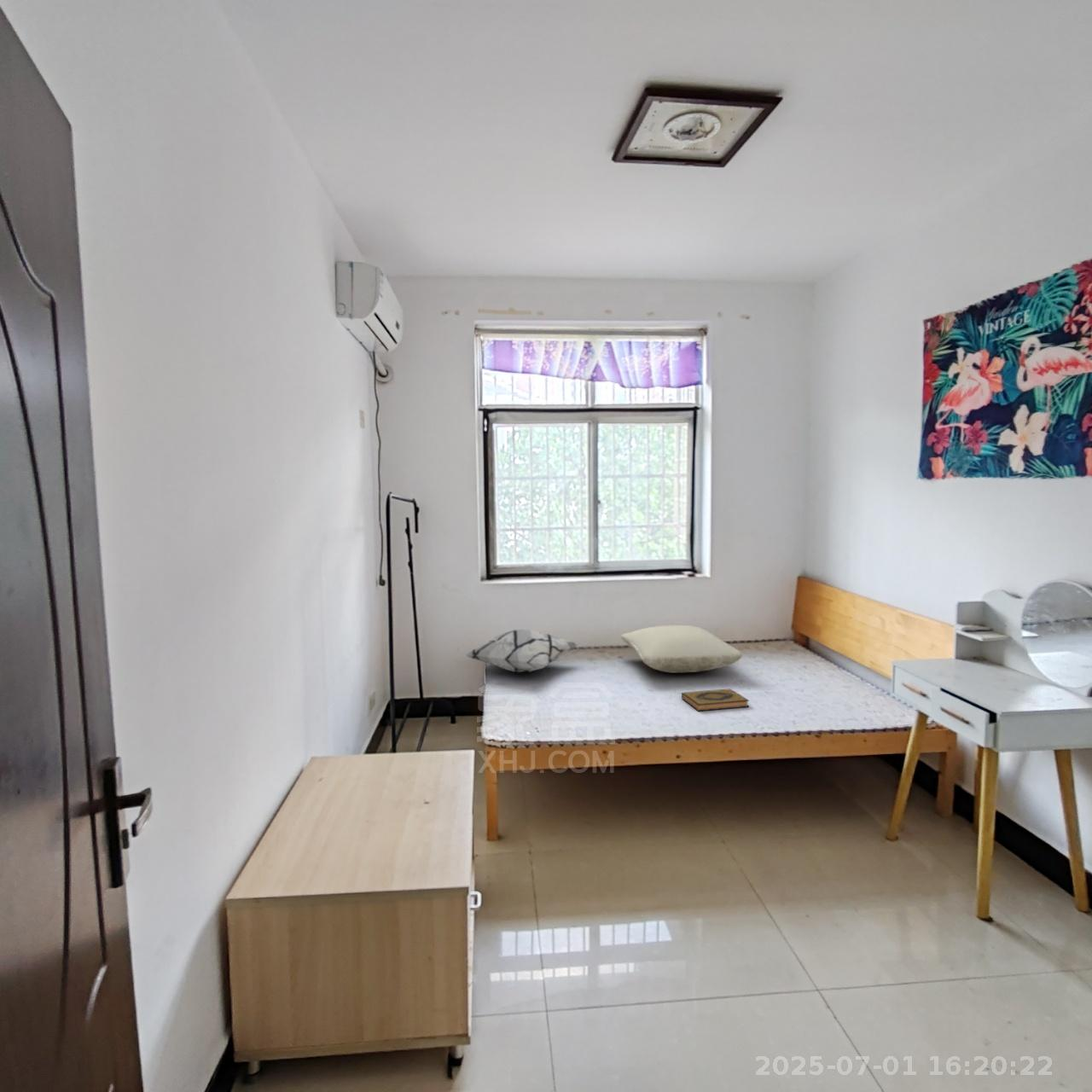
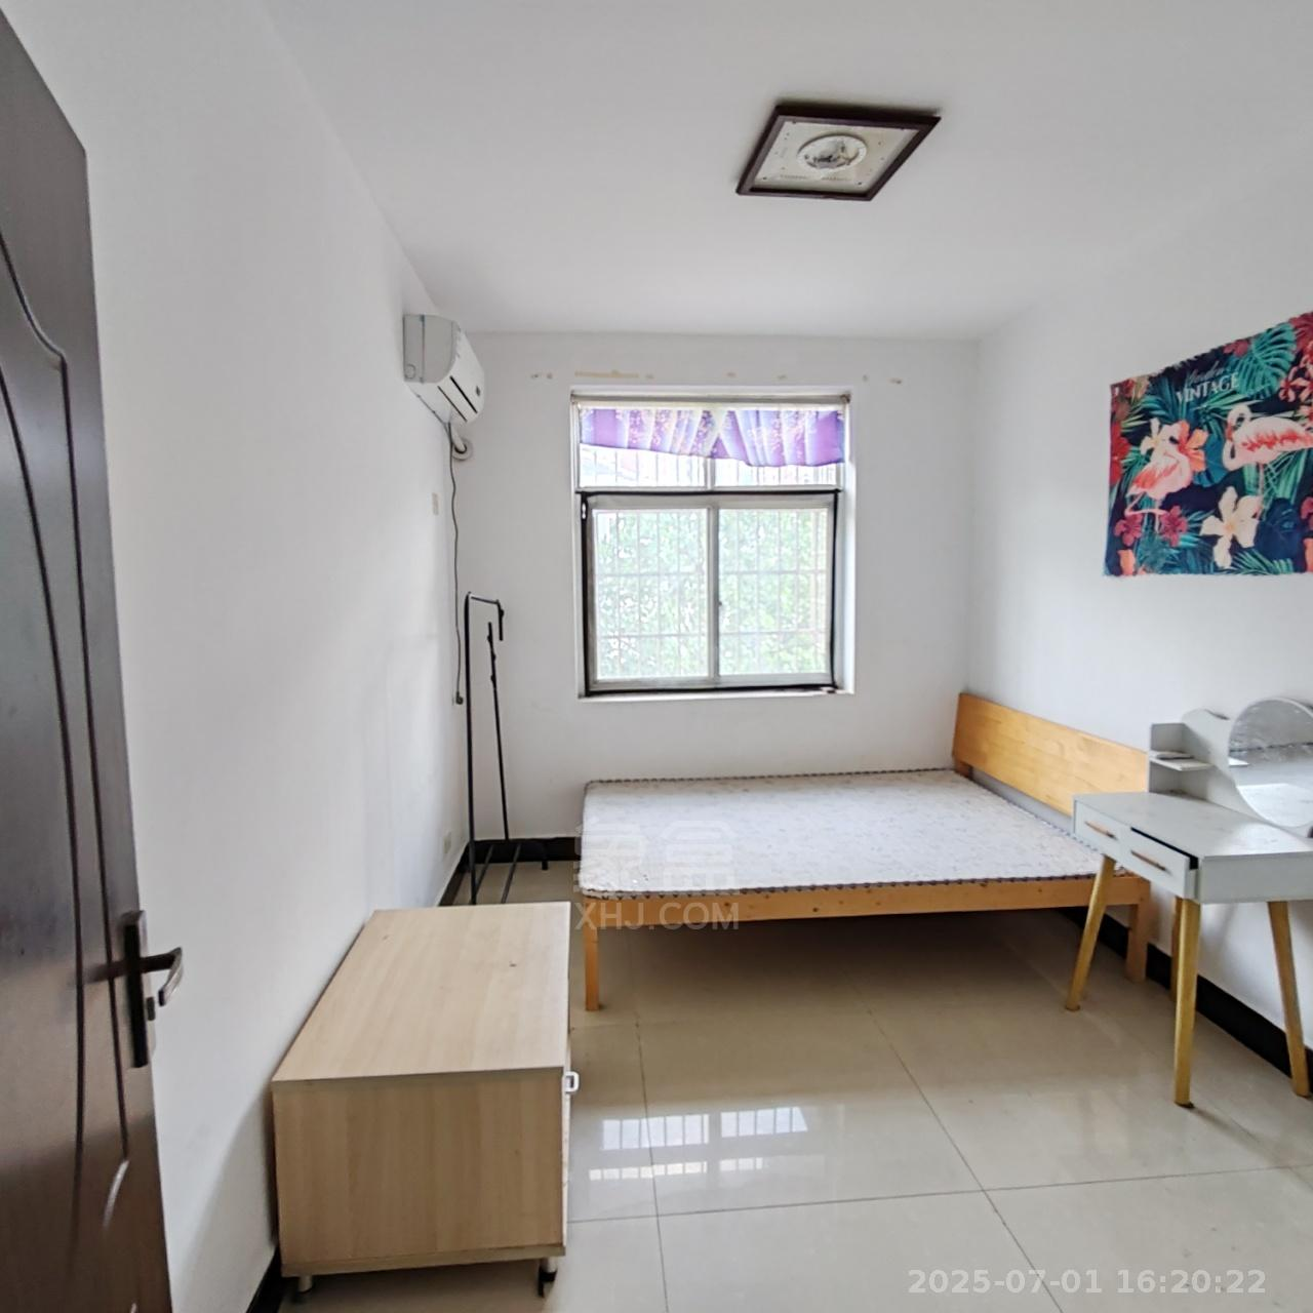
- hardback book [681,688,750,712]
- pillow [620,624,743,674]
- decorative pillow [465,628,578,673]
